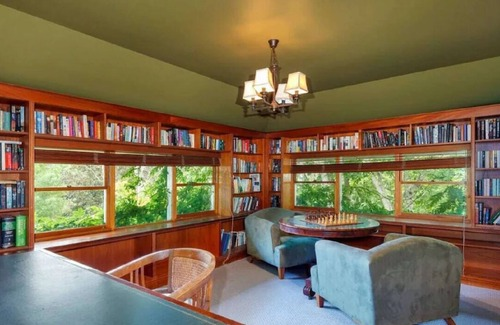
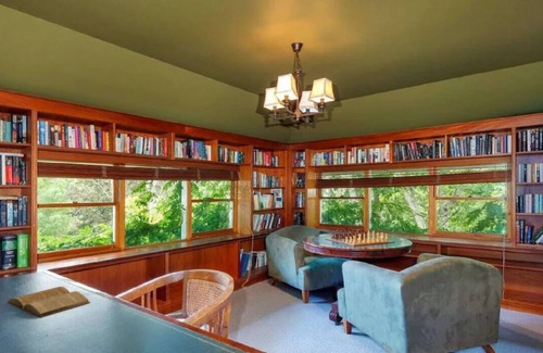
+ book [5,286,91,319]
